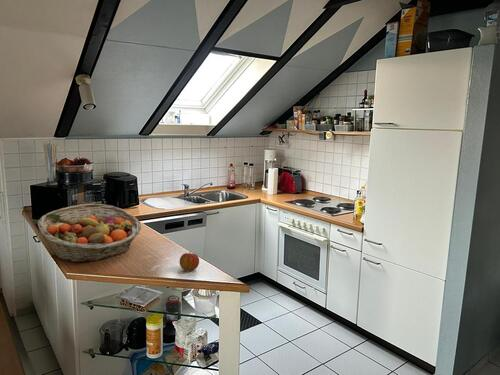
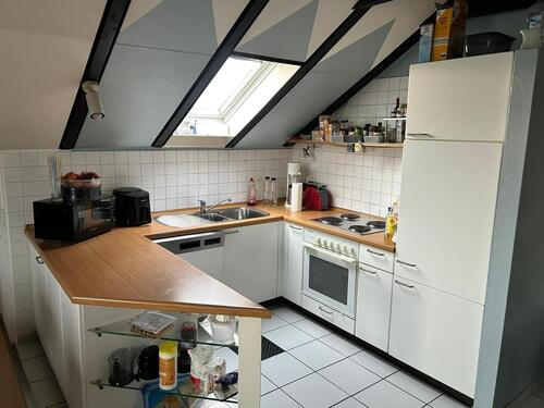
- fruit basket [37,203,142,263]
- apple [178,250,200,272]
